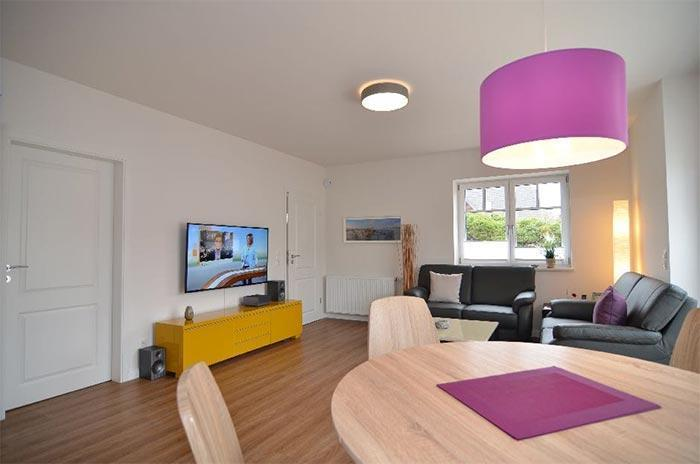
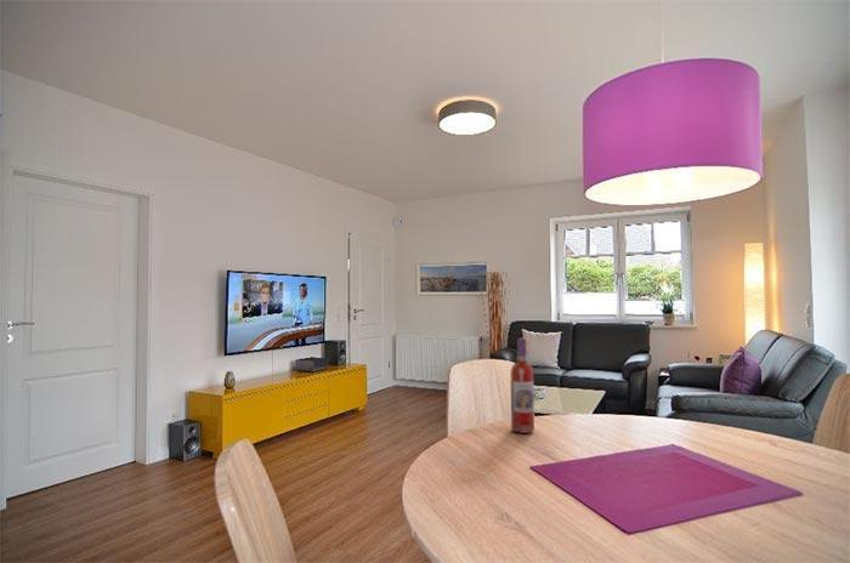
+ wine bottle [510,337,536,434]
